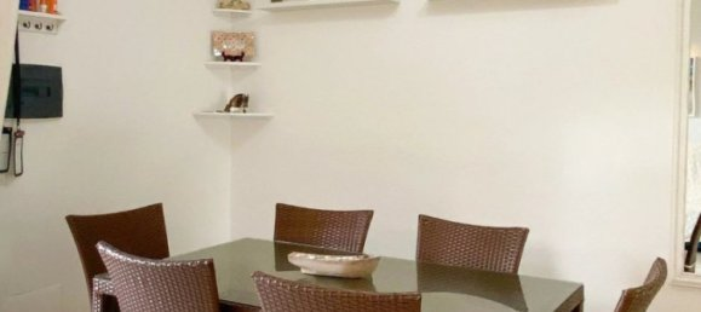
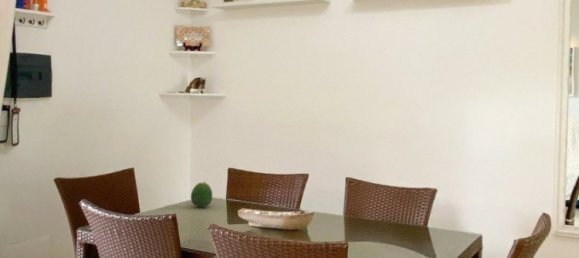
+ fruit [190,180,213,208]
